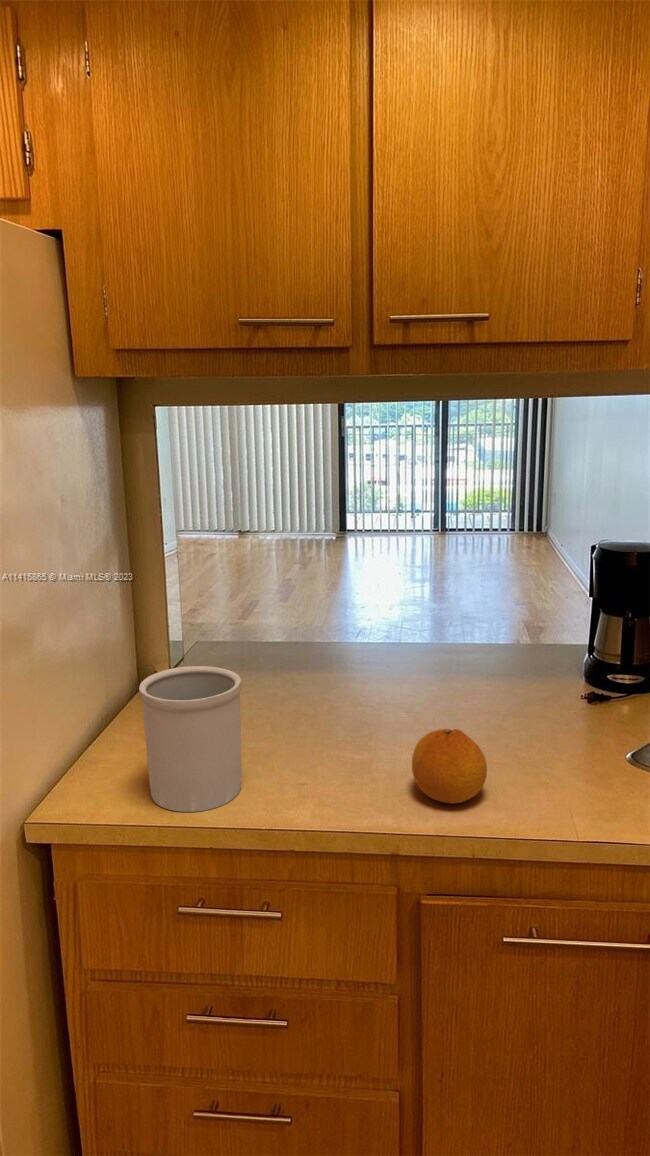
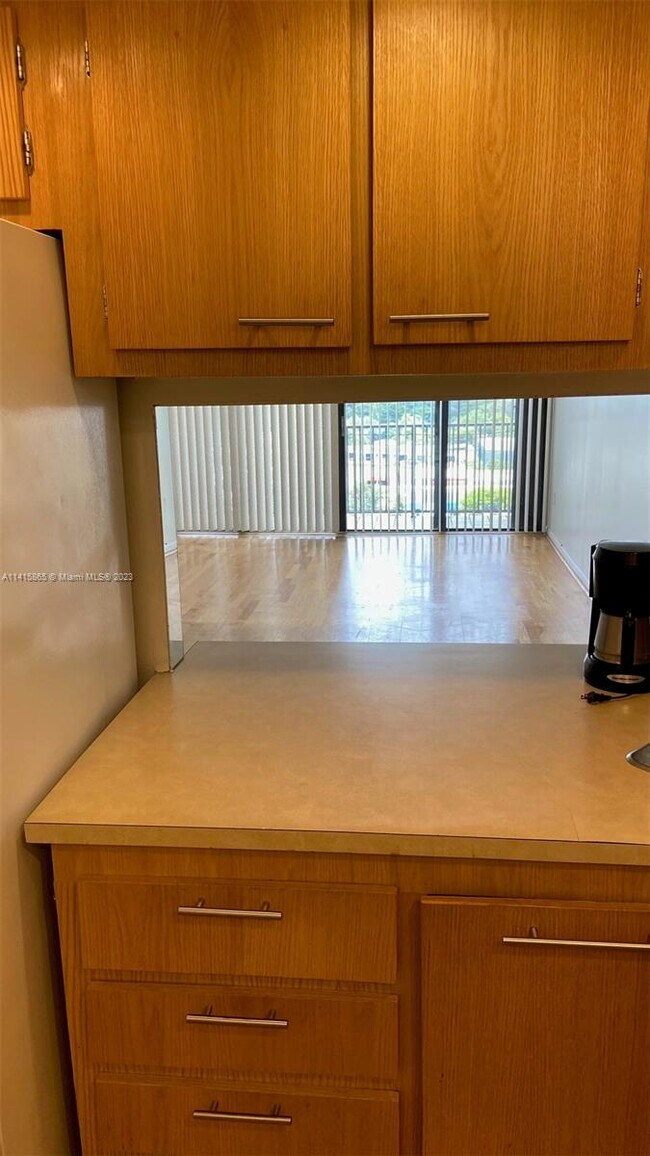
- fruit [411,728,488,805]
- utensil holder [138,665,242,813]
